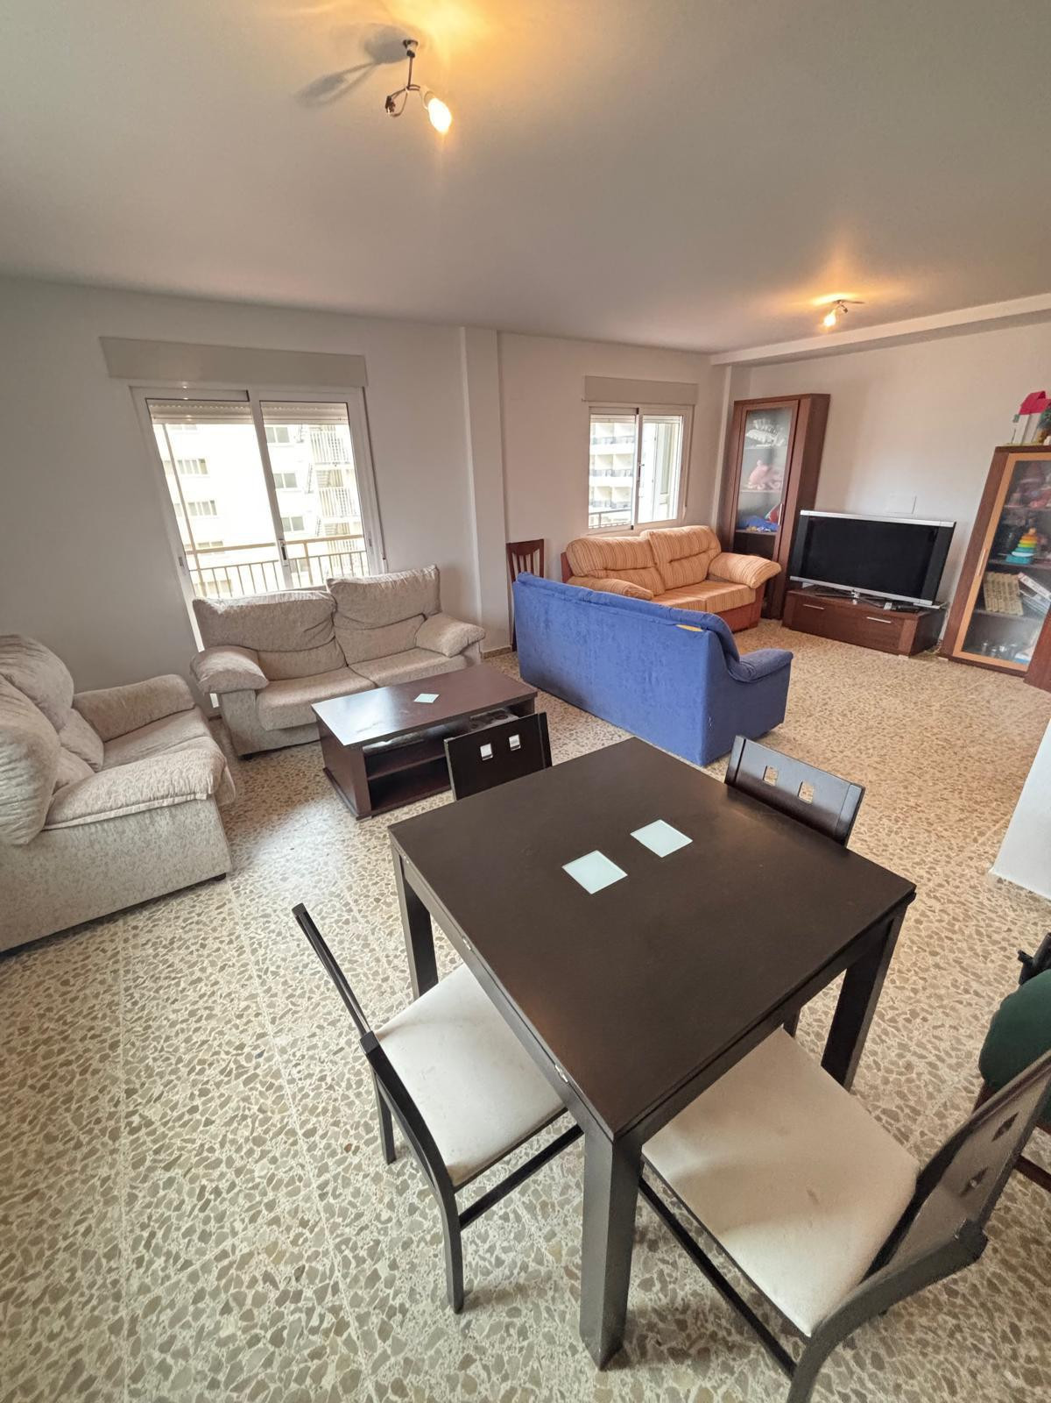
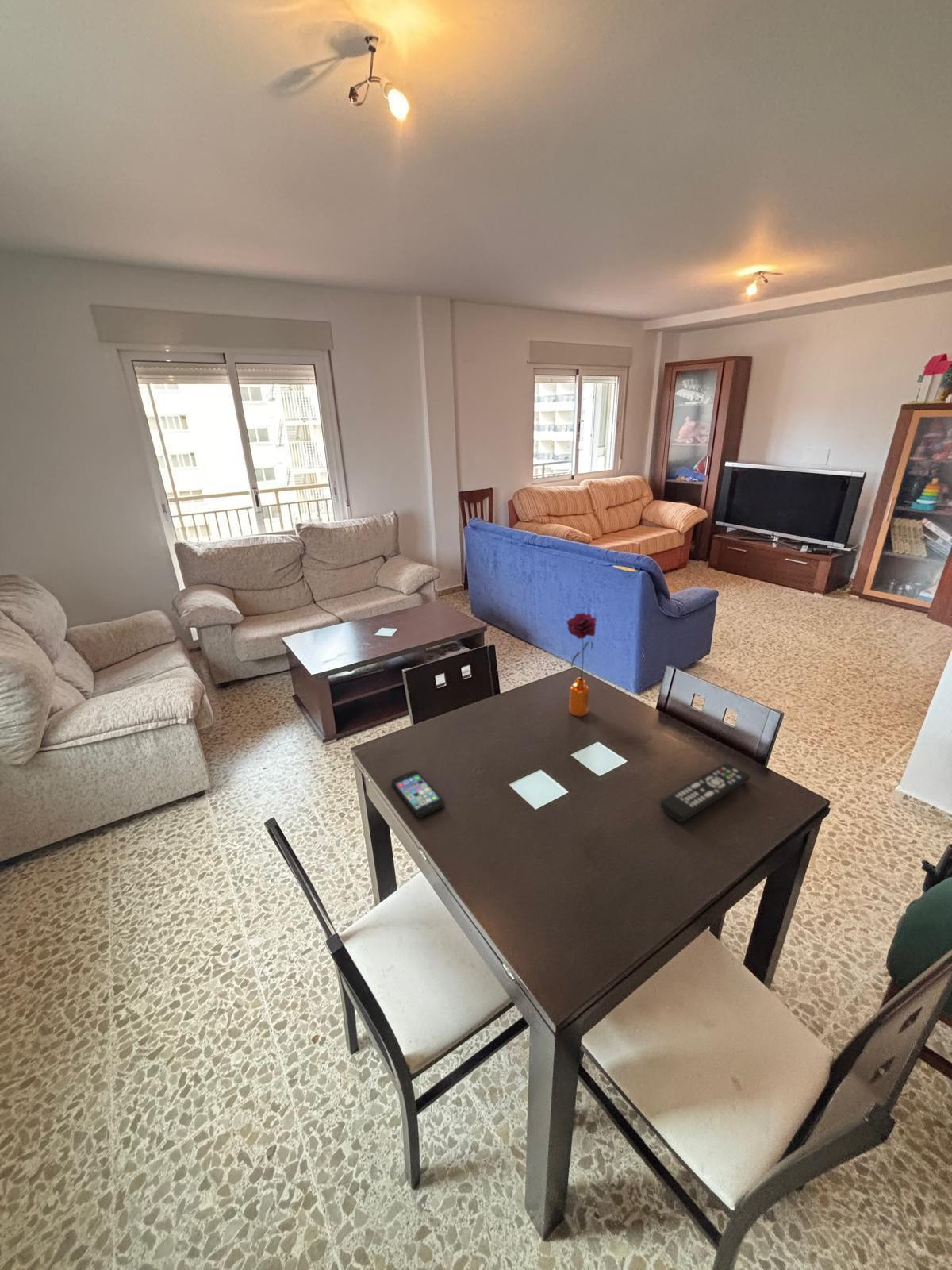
+ smartphone [391,770,446,818]
+ flower [566,612,597,718]
+ remote control [659,762,750,822]
